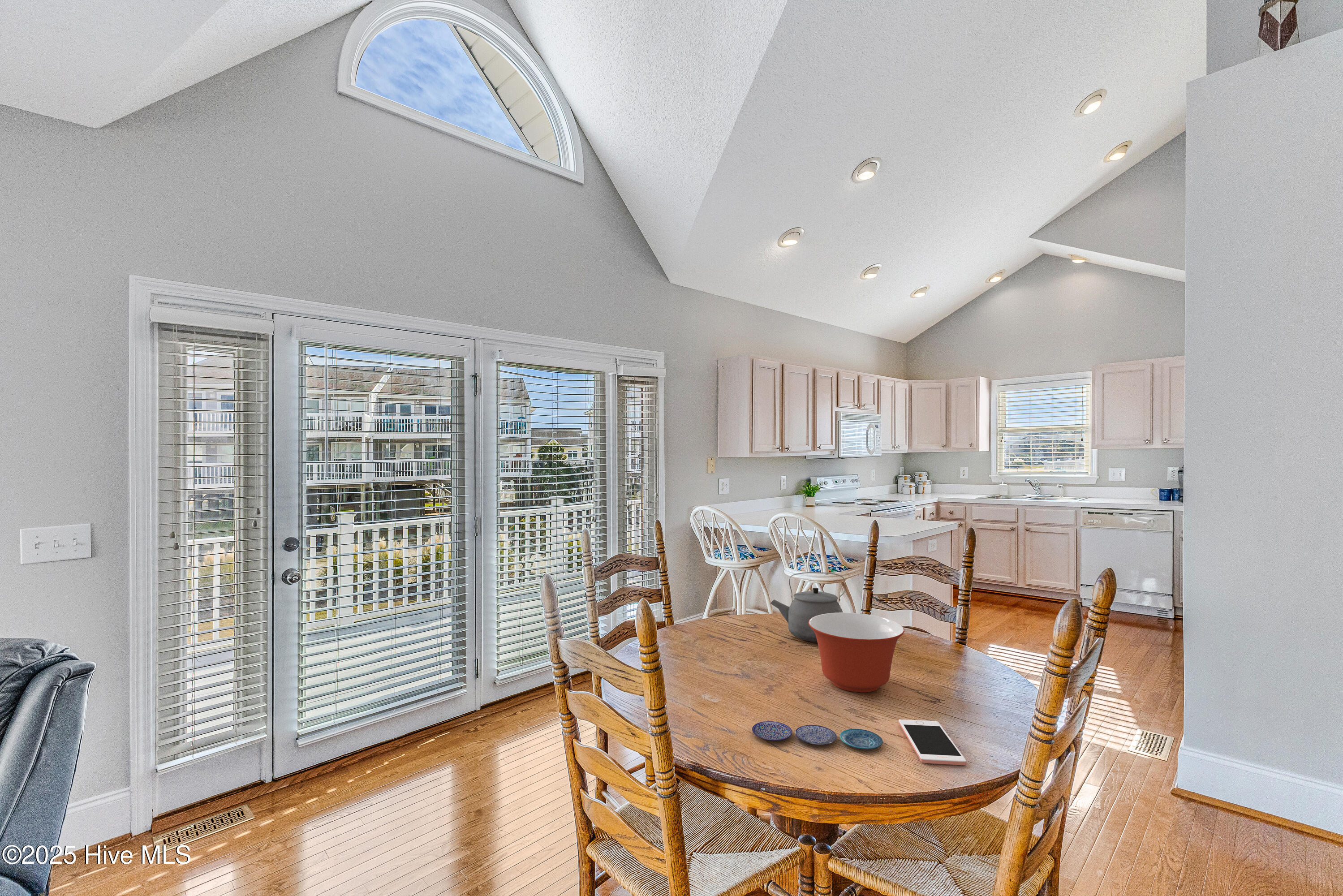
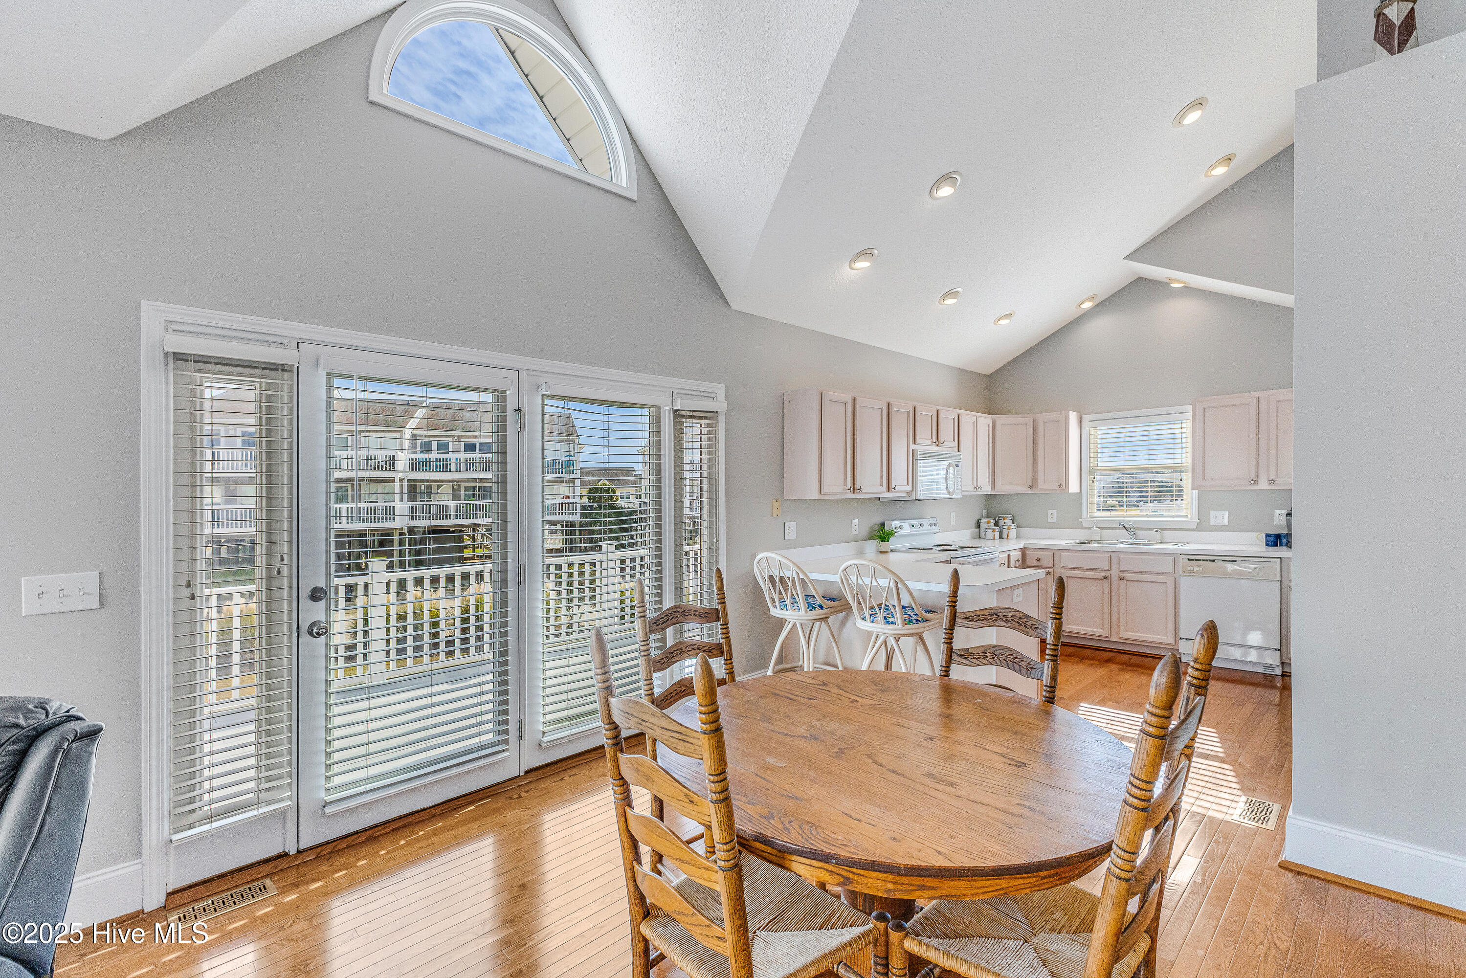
- mixing bowl [808,612,905,693]
- tea kettle [770,572,846,642]
- cell phone [898,719,967,766]
- plate [752,721,883,750]
